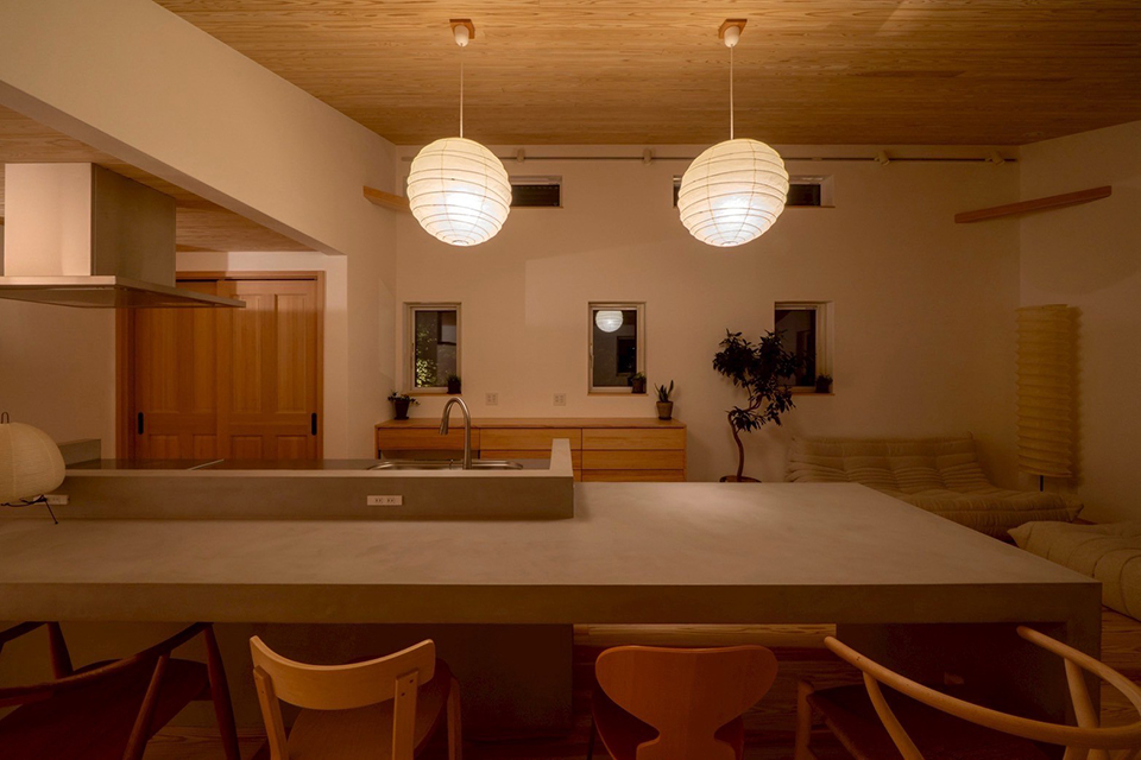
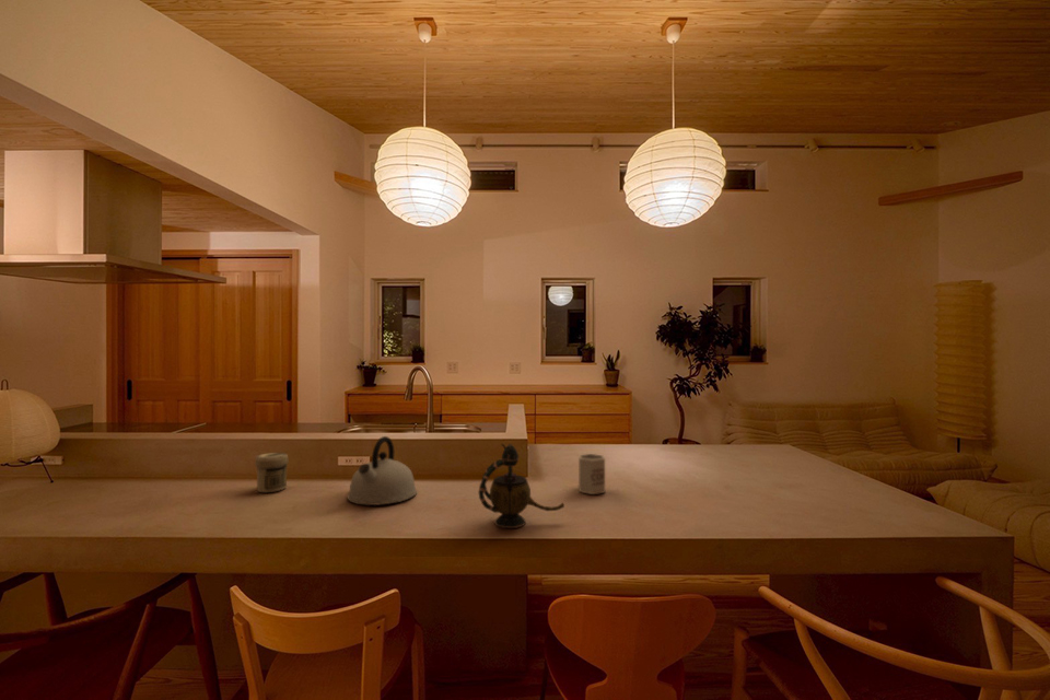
+ jar [254,452,289,493]
+ teapot [478,443,565,529]
+ kettle [347,435,418,506]
+ mug [578,453,606,495]
